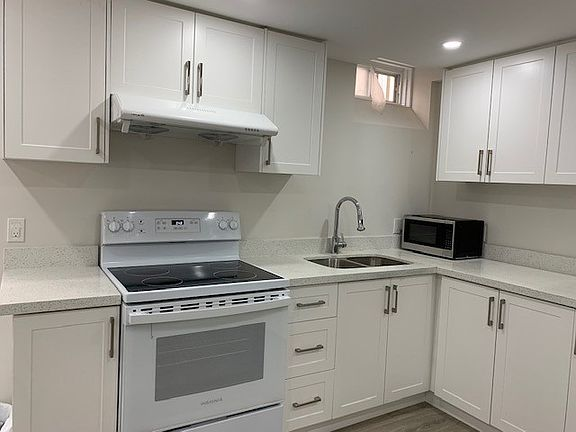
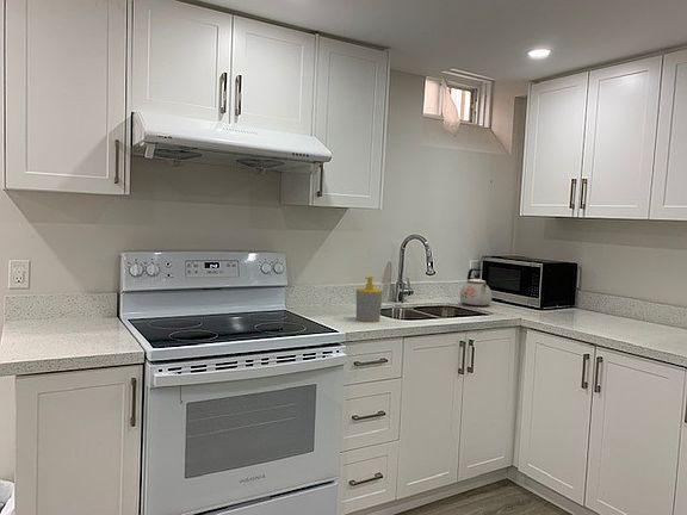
+ soap bottle [355,275,384,323]
+ kettle [458,267,493,306]
